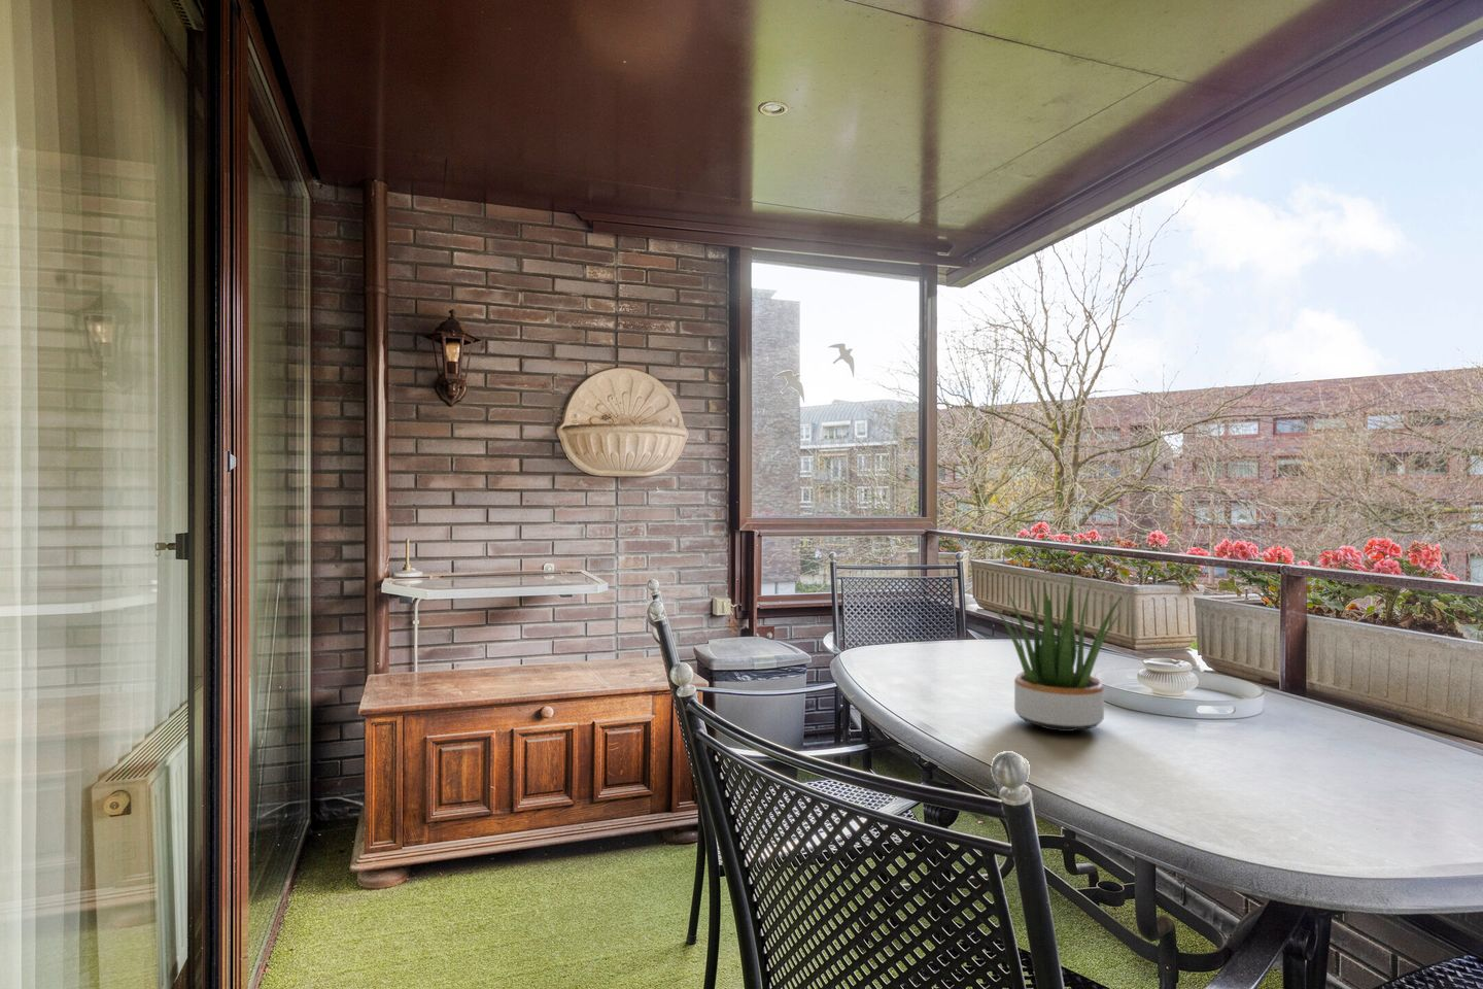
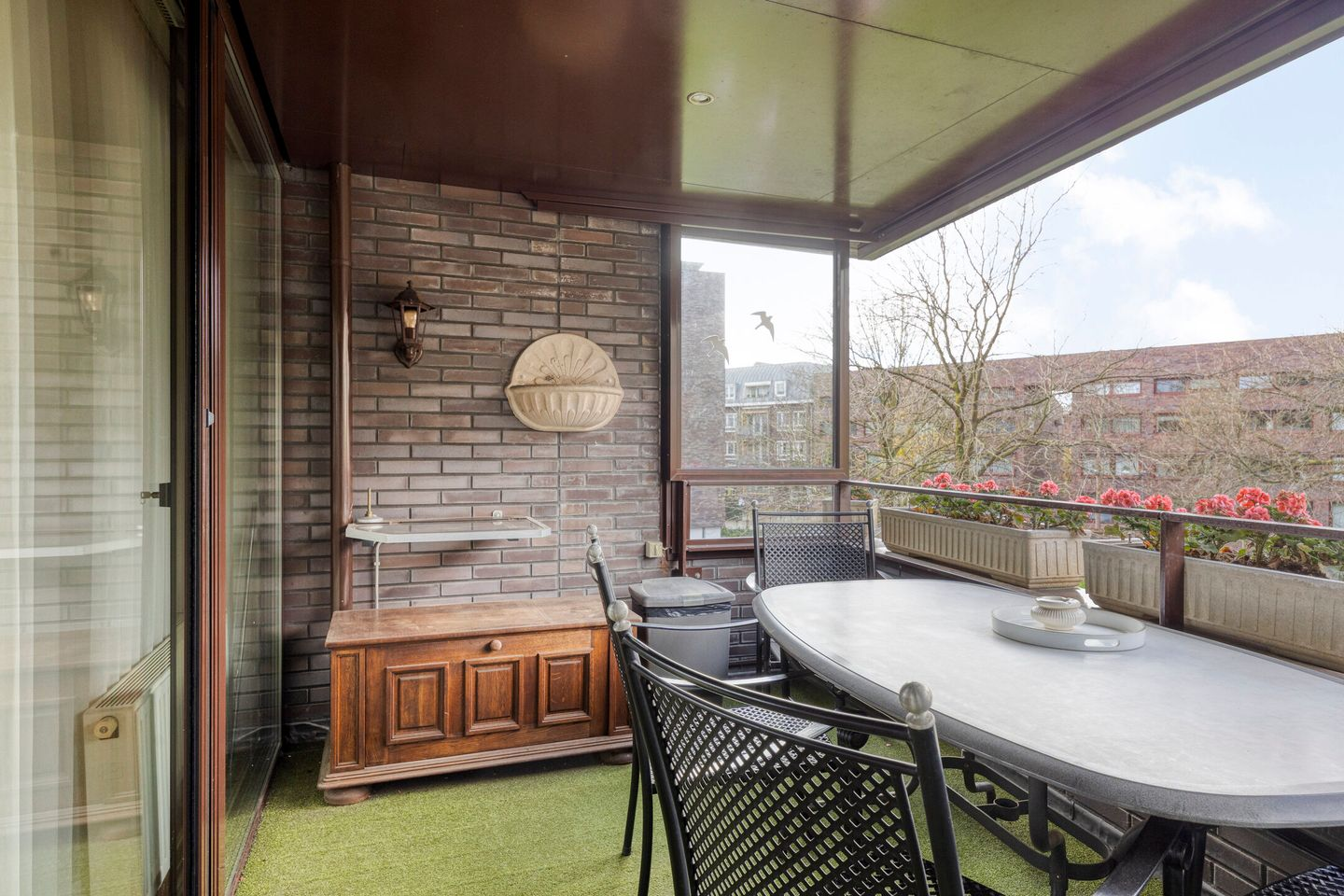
- potted plant [990,576,1123,733]
